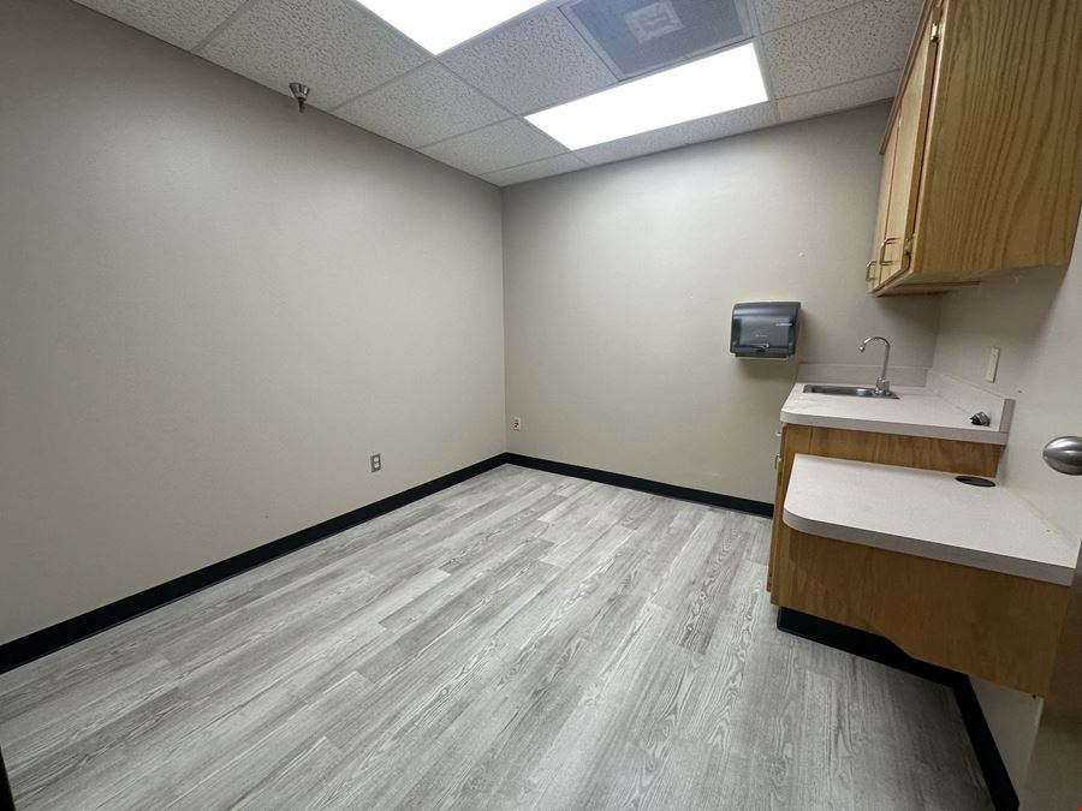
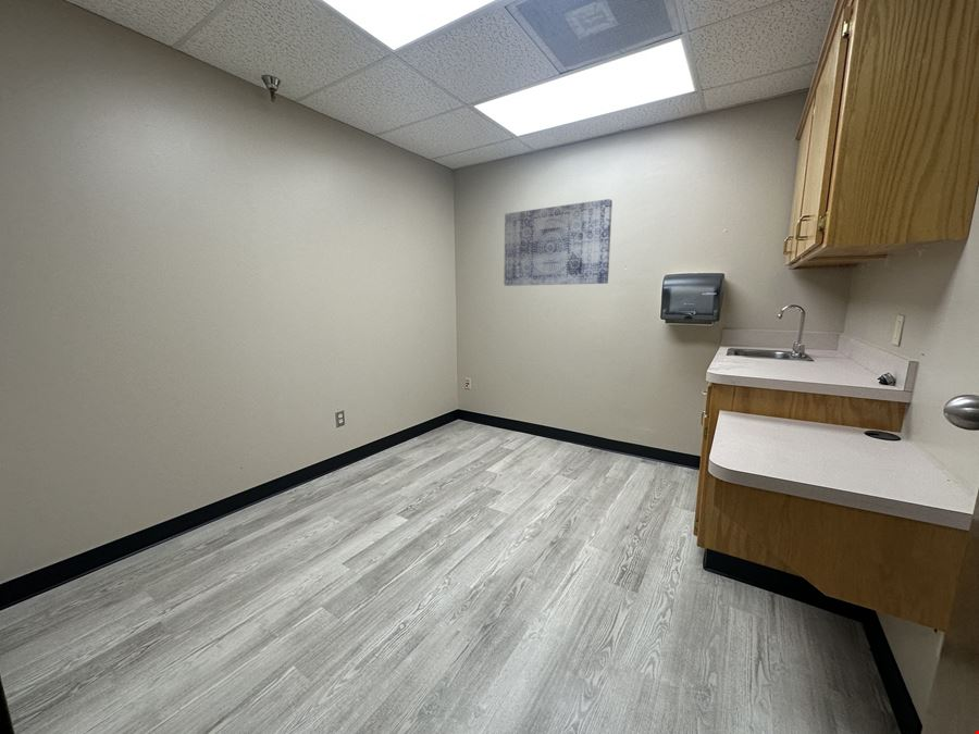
+ wall art [504,198,614,287]
